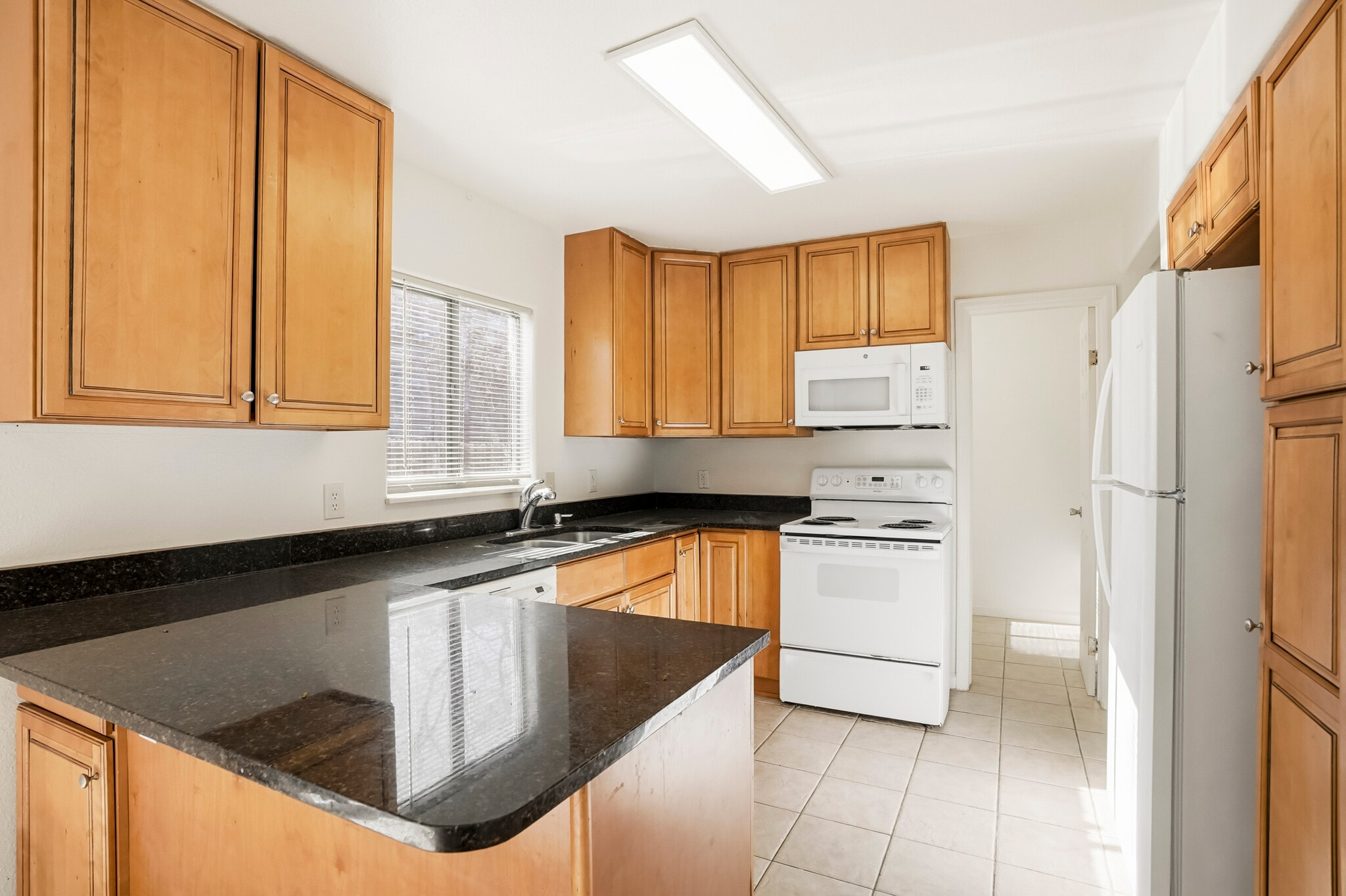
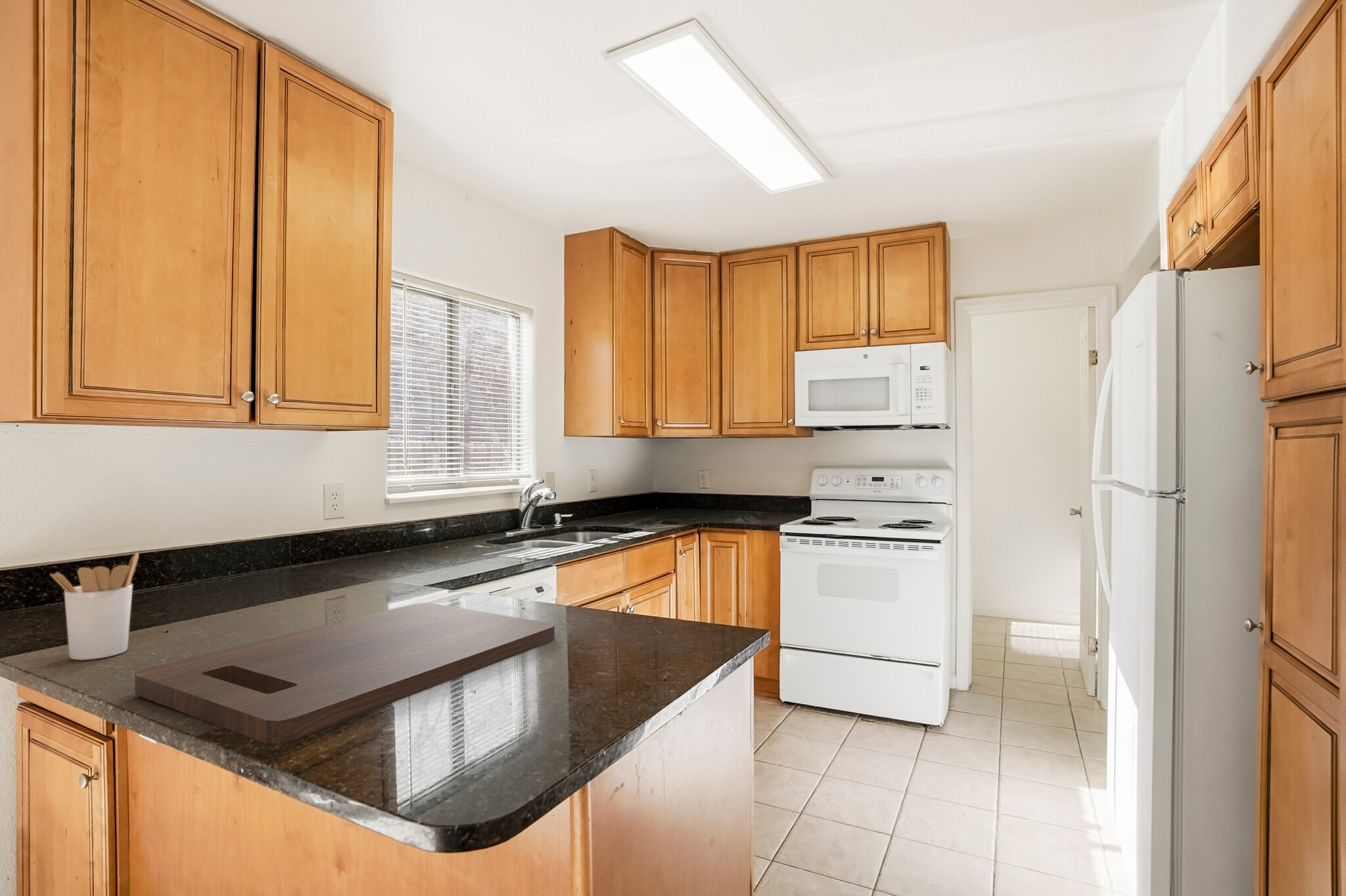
+ utensil holder [49,552,139,661]
+ cutting board [134,602,555,744]
